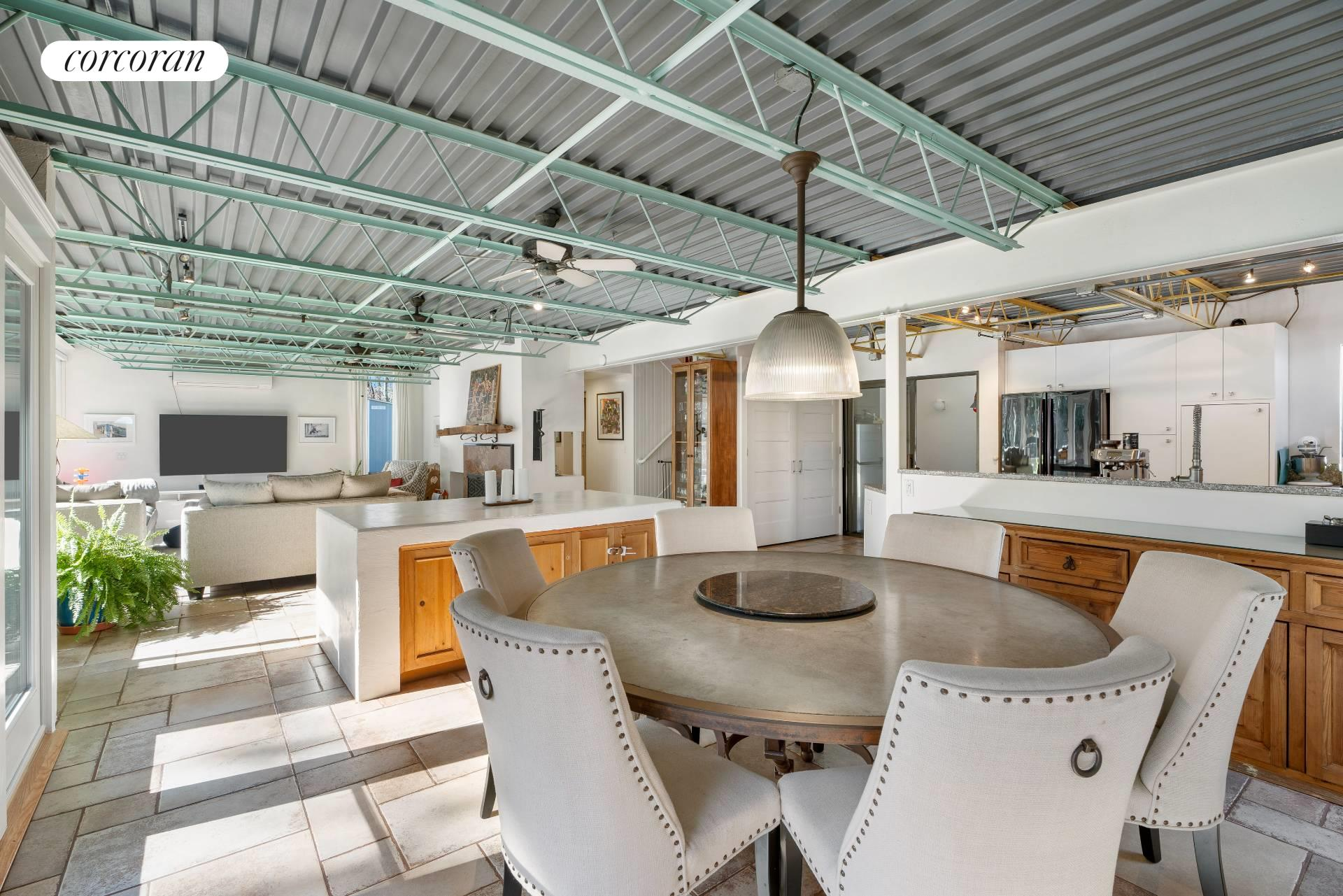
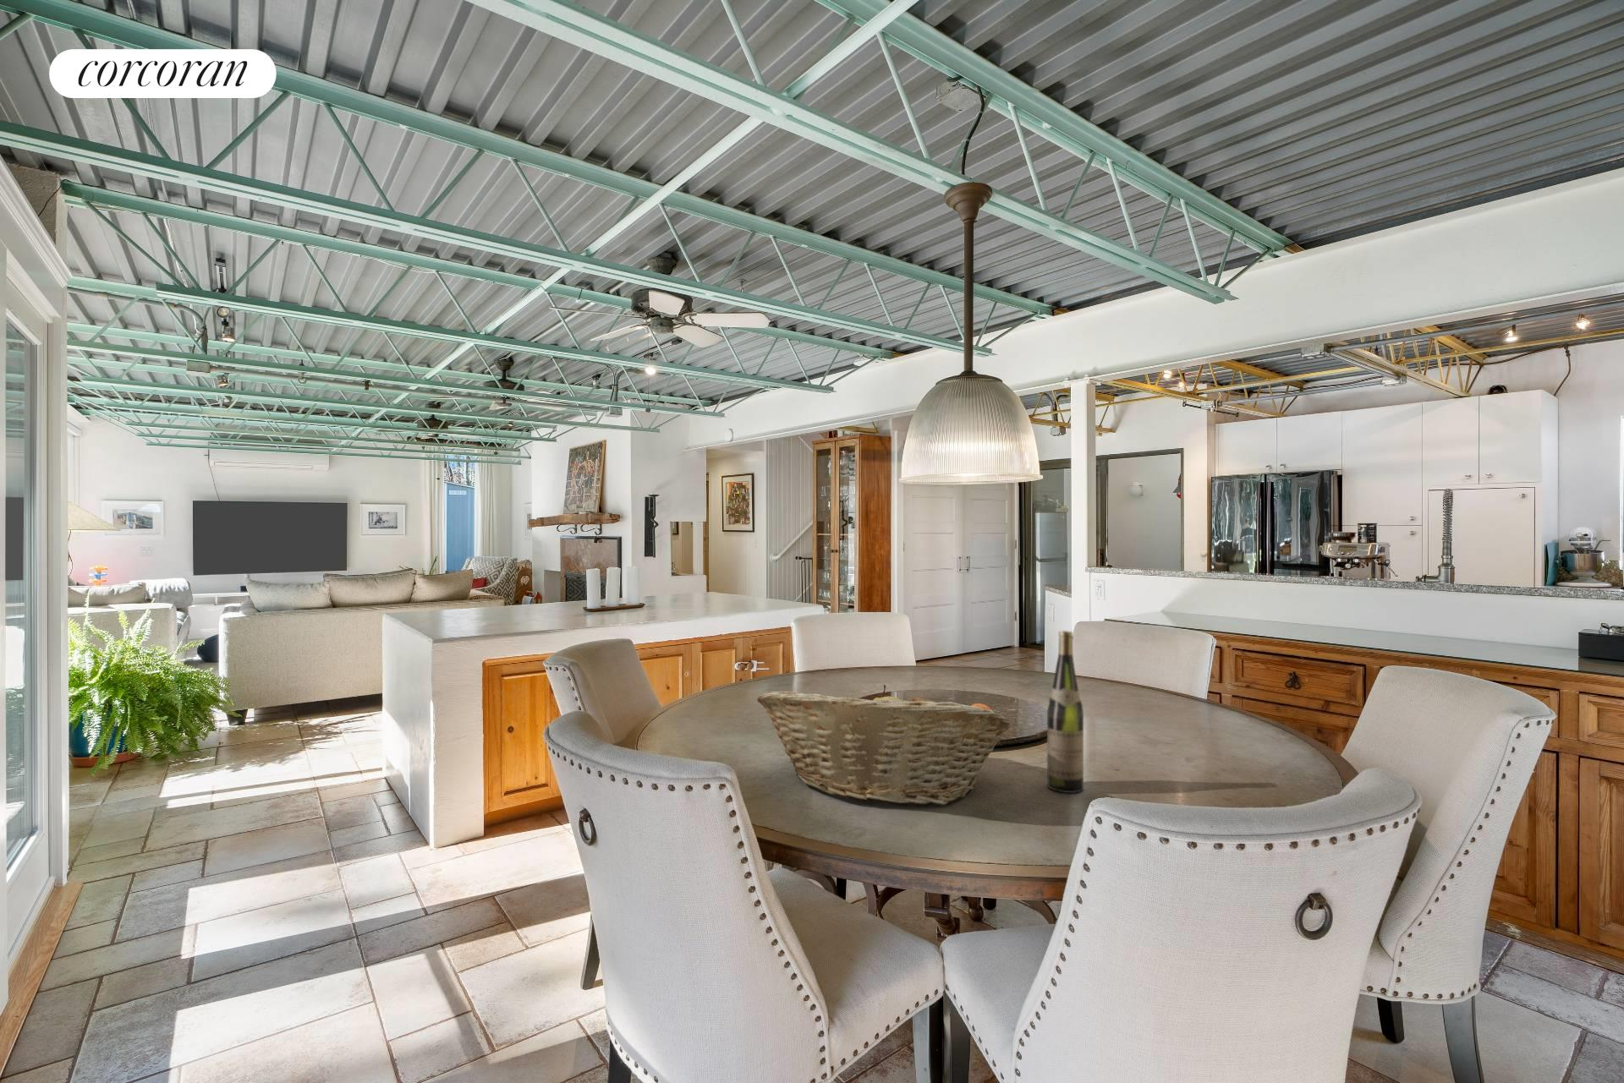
+ fruit basket [756,684,1012,806]
+ wine bottle [1046,630,1085,794]
